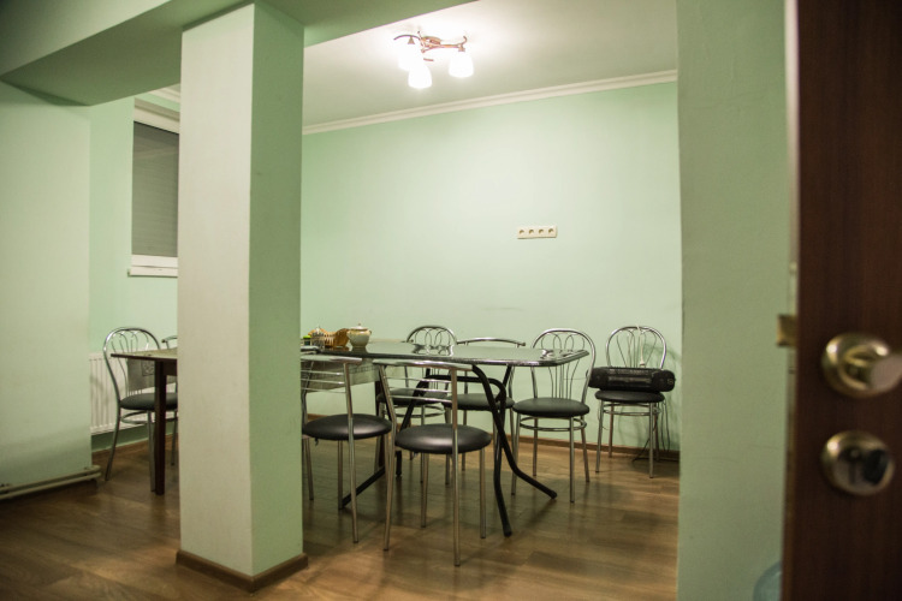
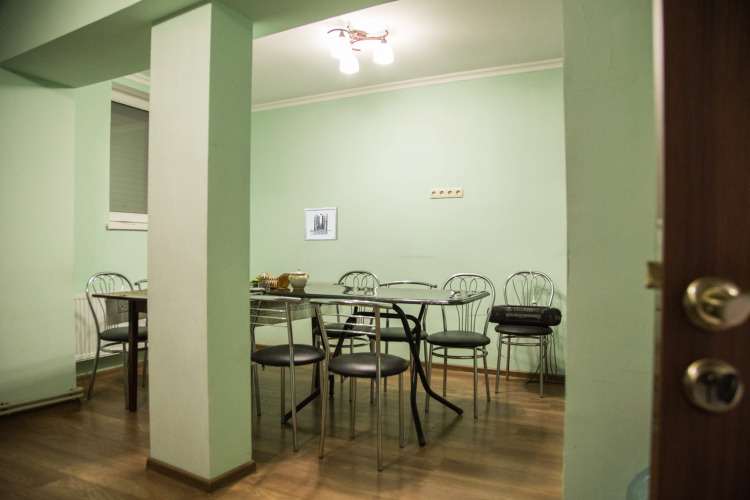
+ wall art [304,206,339,242]
